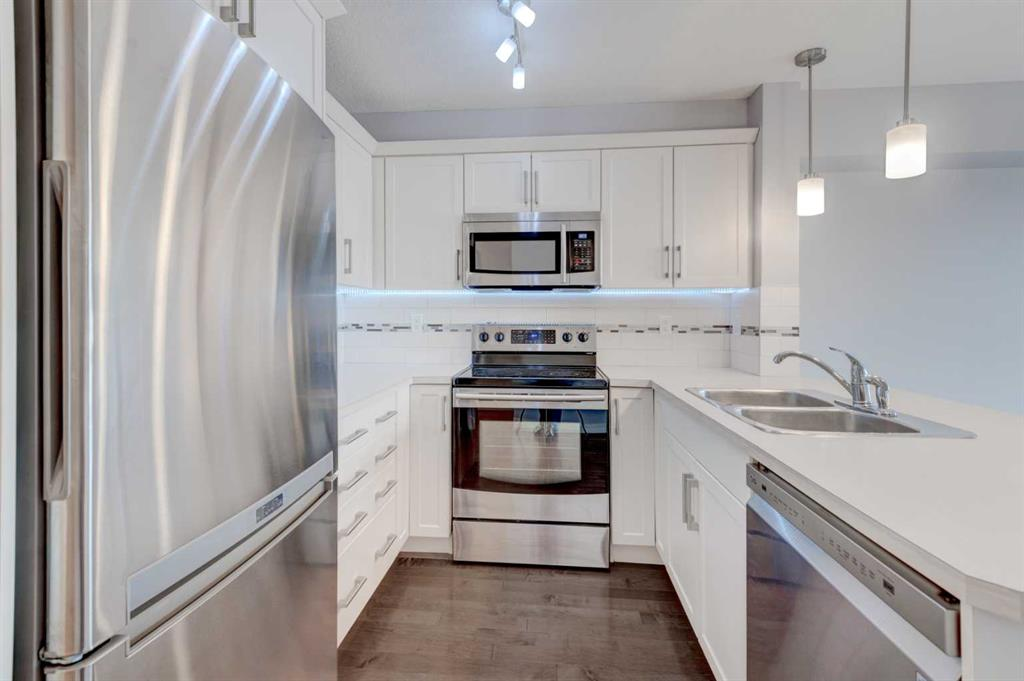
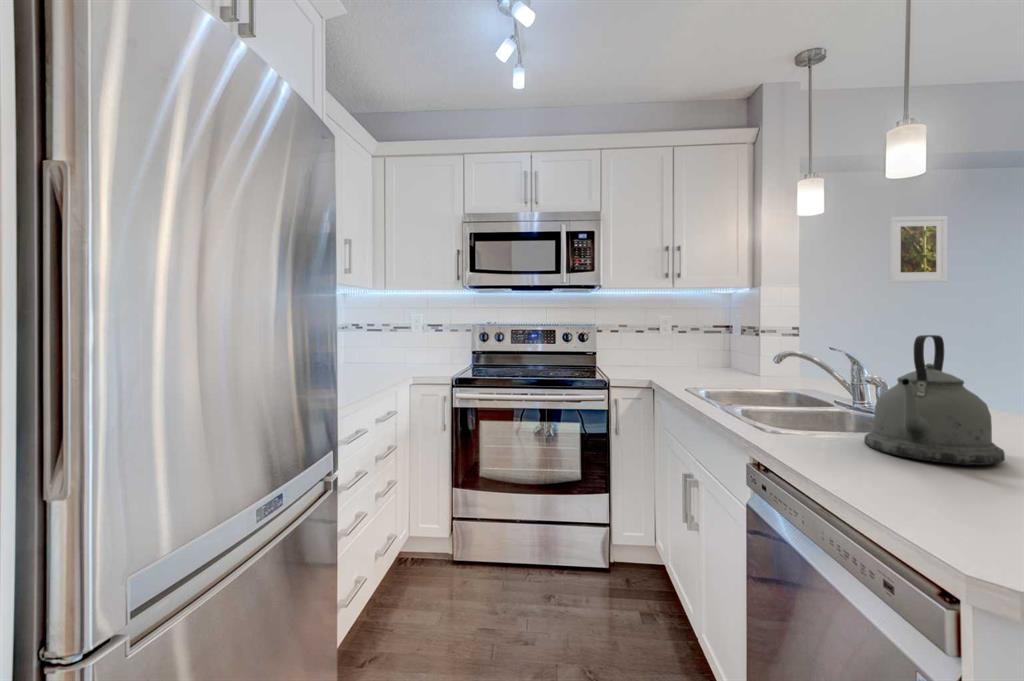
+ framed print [887,215,948,283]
+ kettle [863,334,1006,466]
